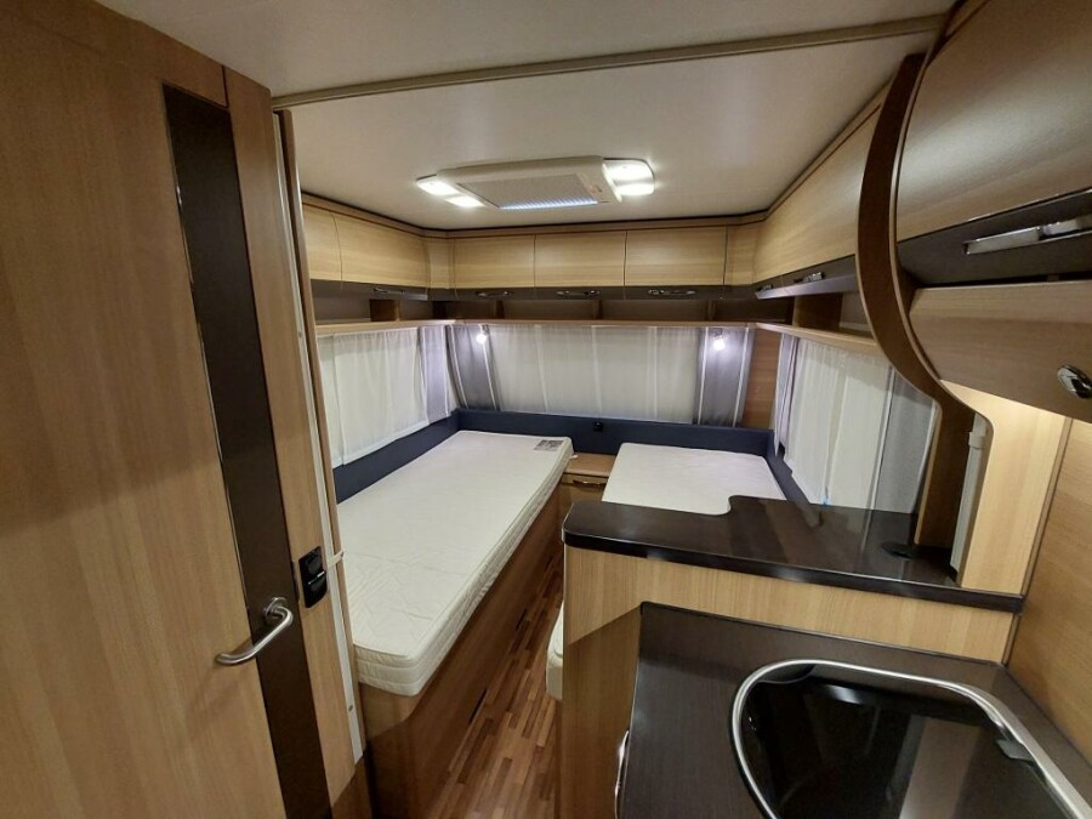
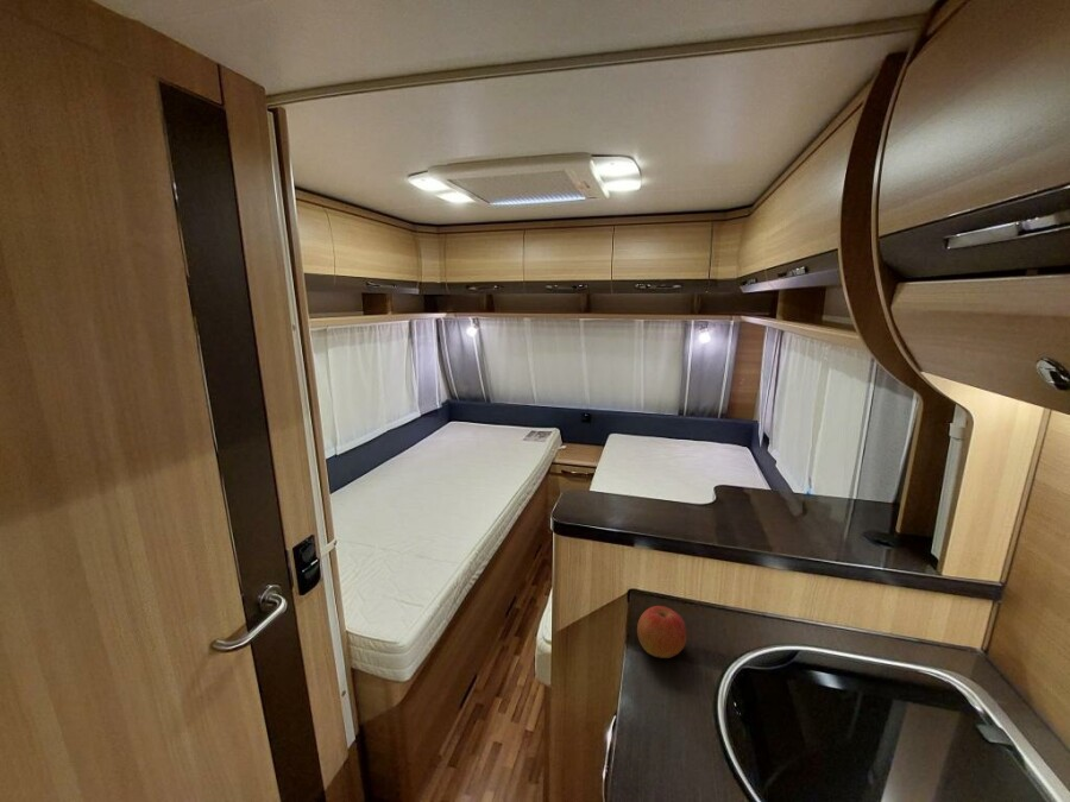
+ apple [636,605,688,659]
